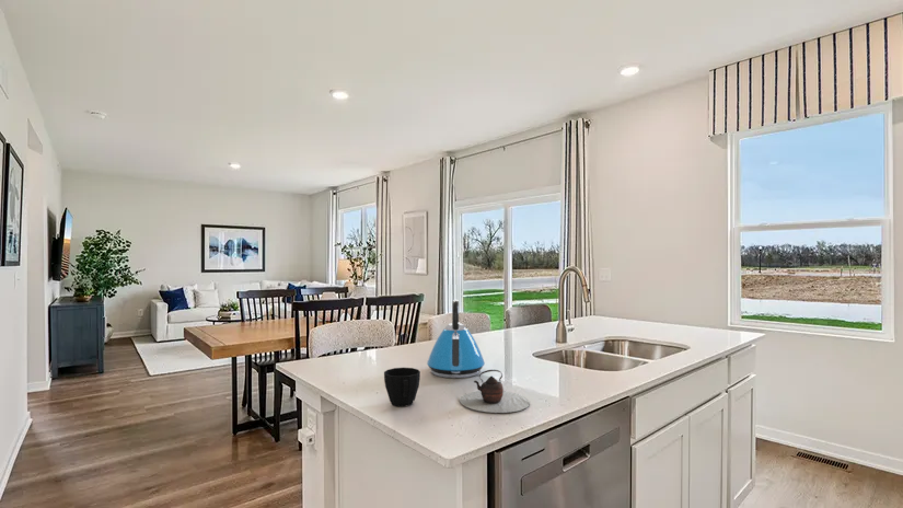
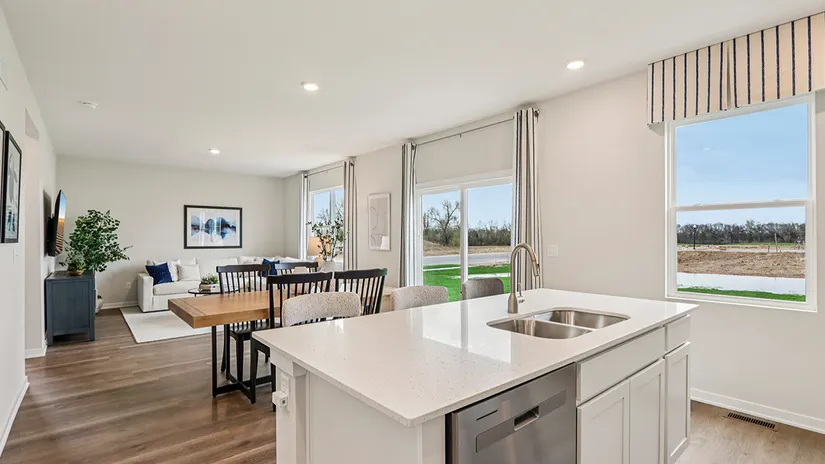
- cup [383,367,421,407]
- teapot [459,369,531,414]
- kettle [426,299,486,379]
